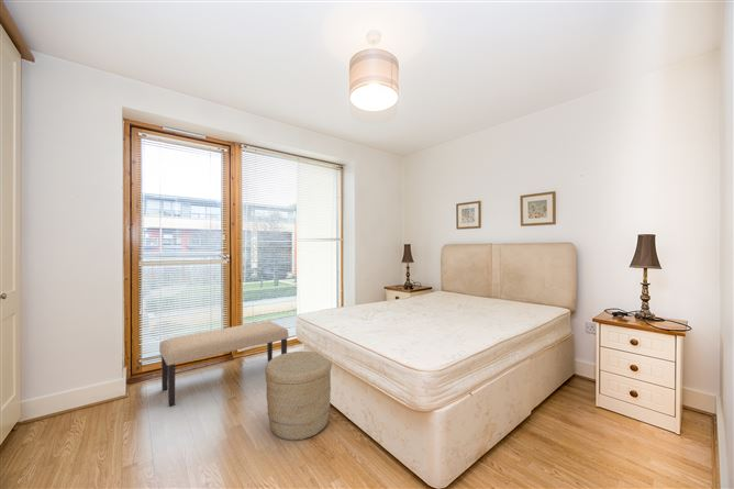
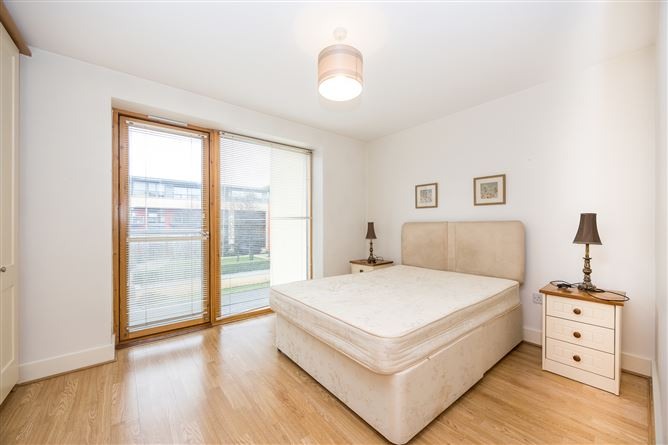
- woven basket [265,351,333,442]
- bench [158,320,289,408]
